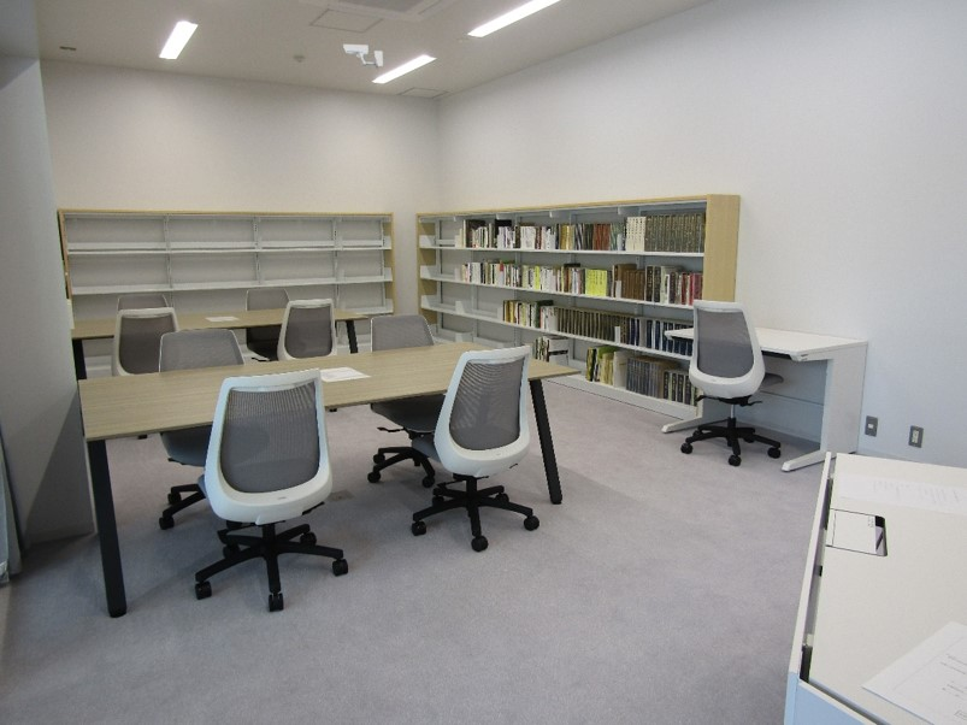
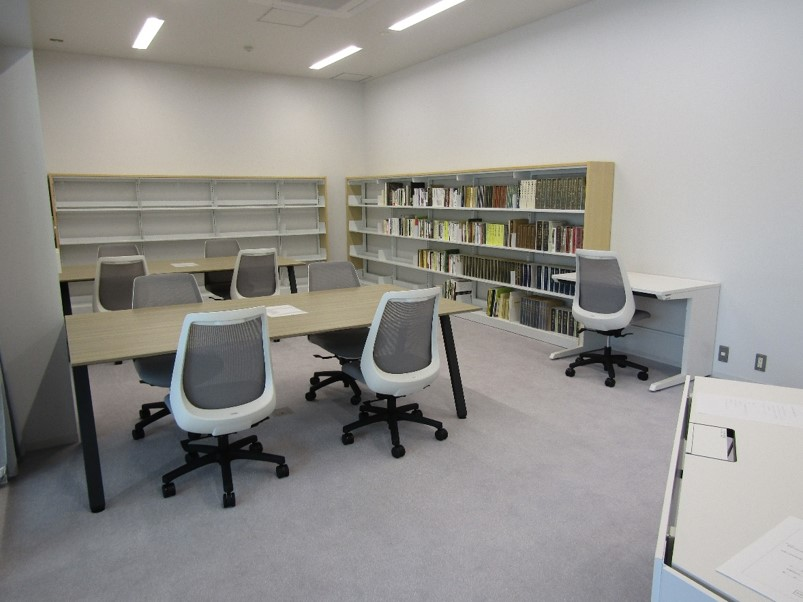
- security camera [342,43,384,70]
